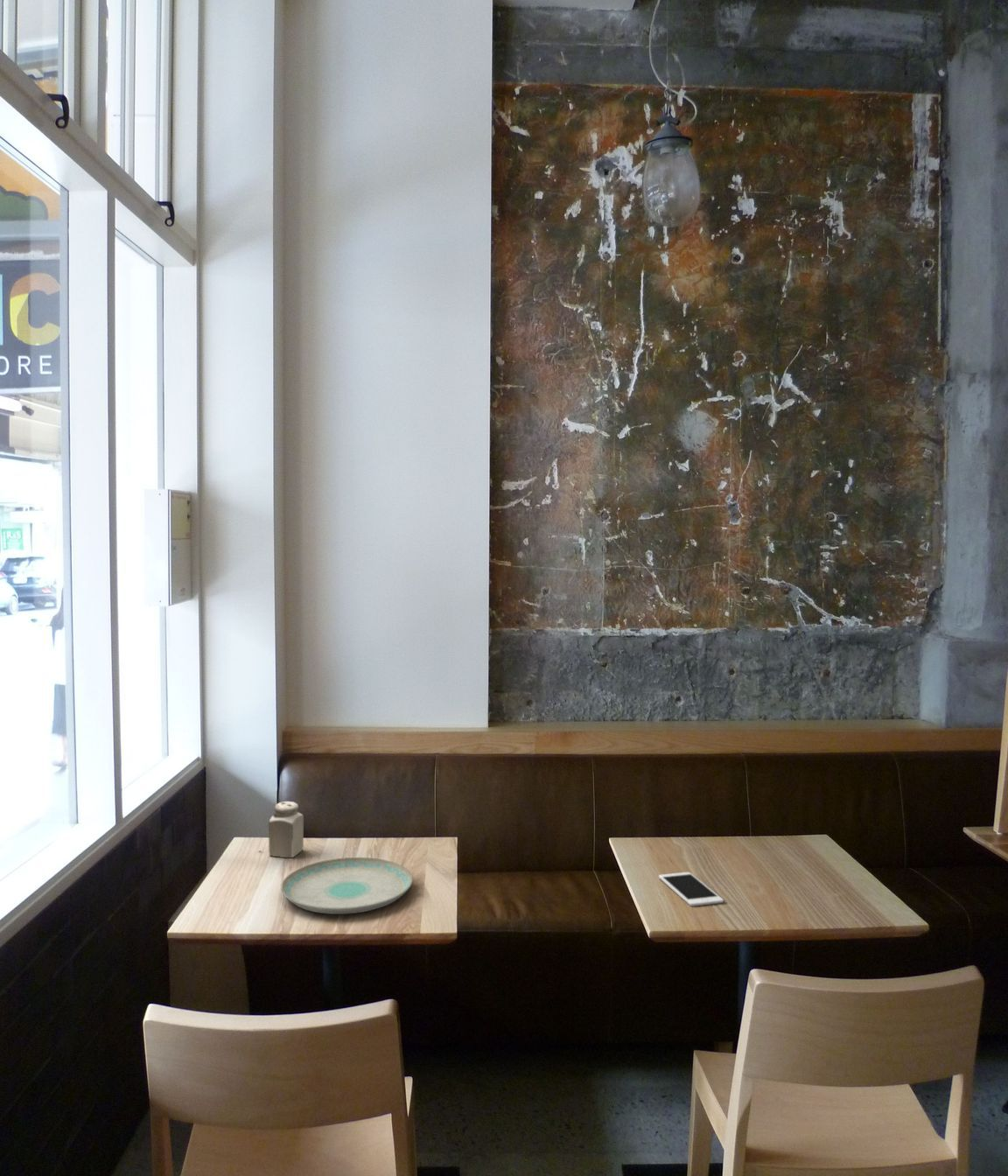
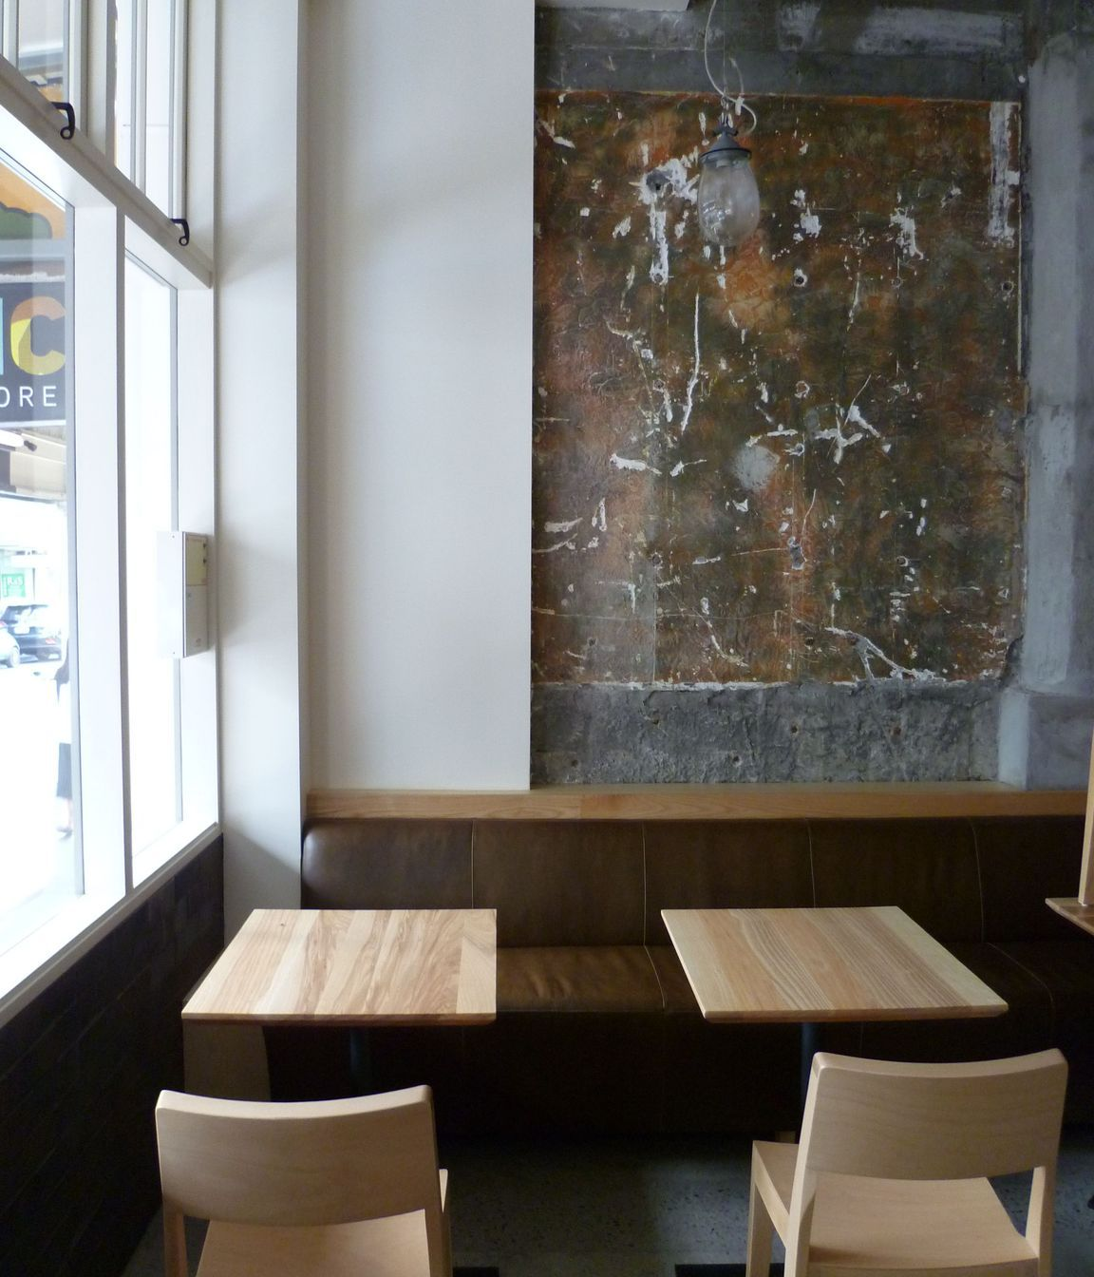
- salt shaker [268,801,304,858]
- cell phone [658,872,725,907]
- plate [280,857,414,915]
